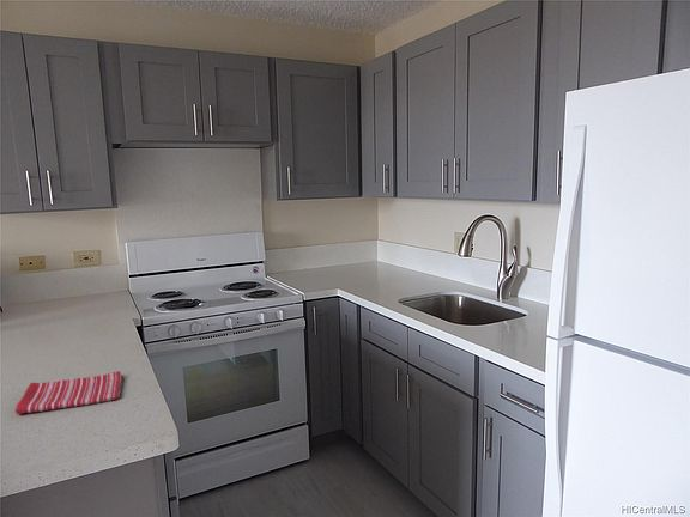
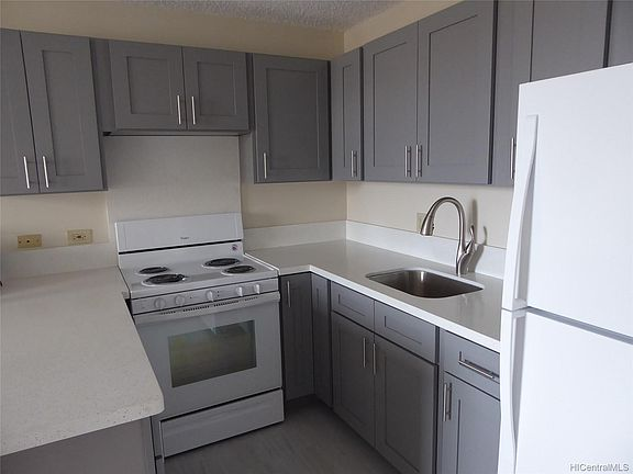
- dish towel [14,370,125,415]
